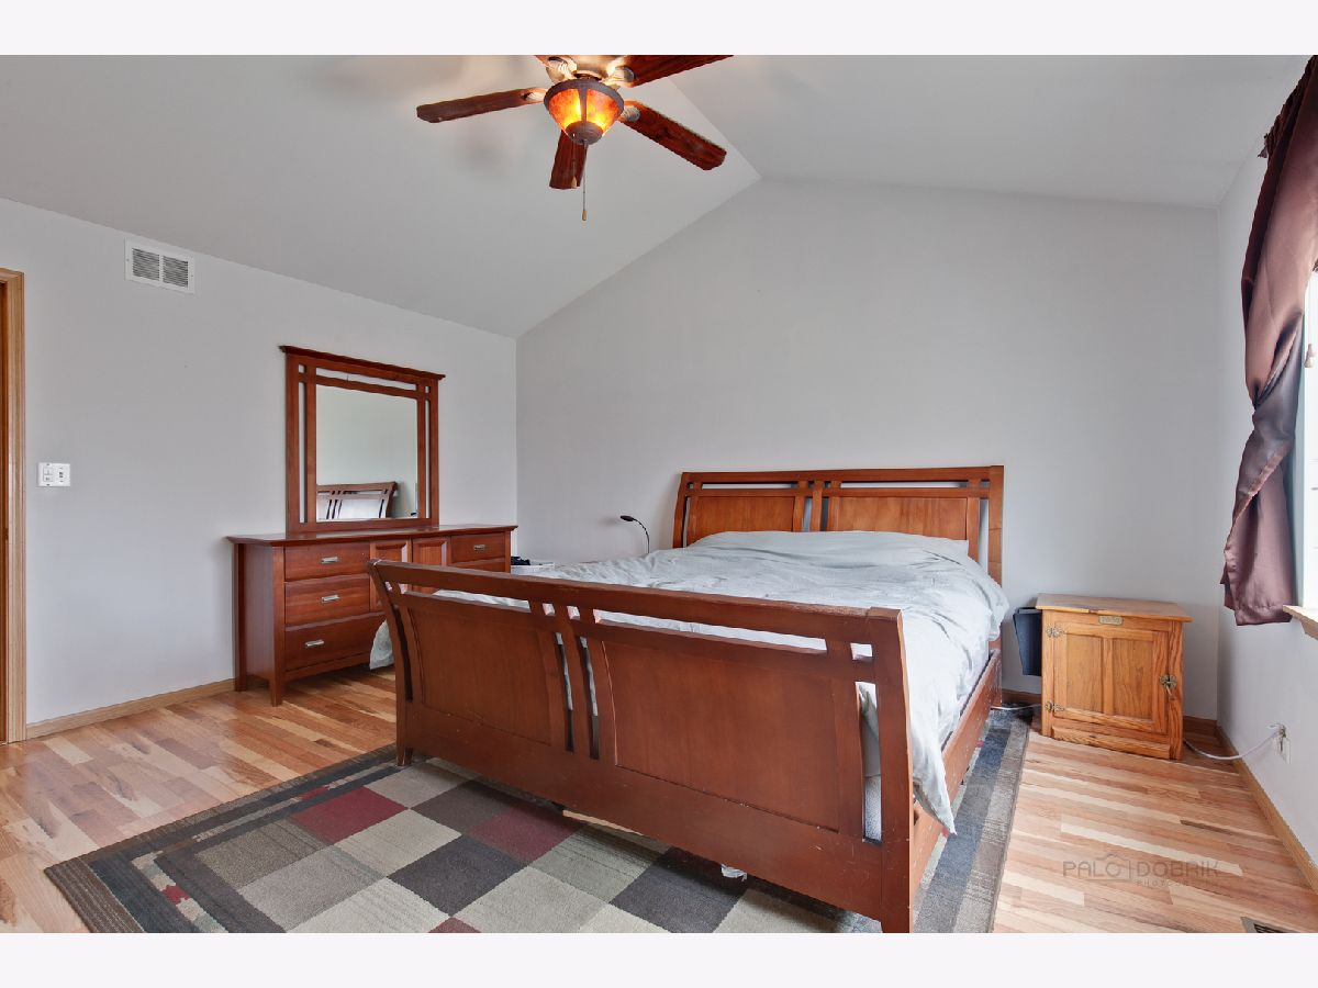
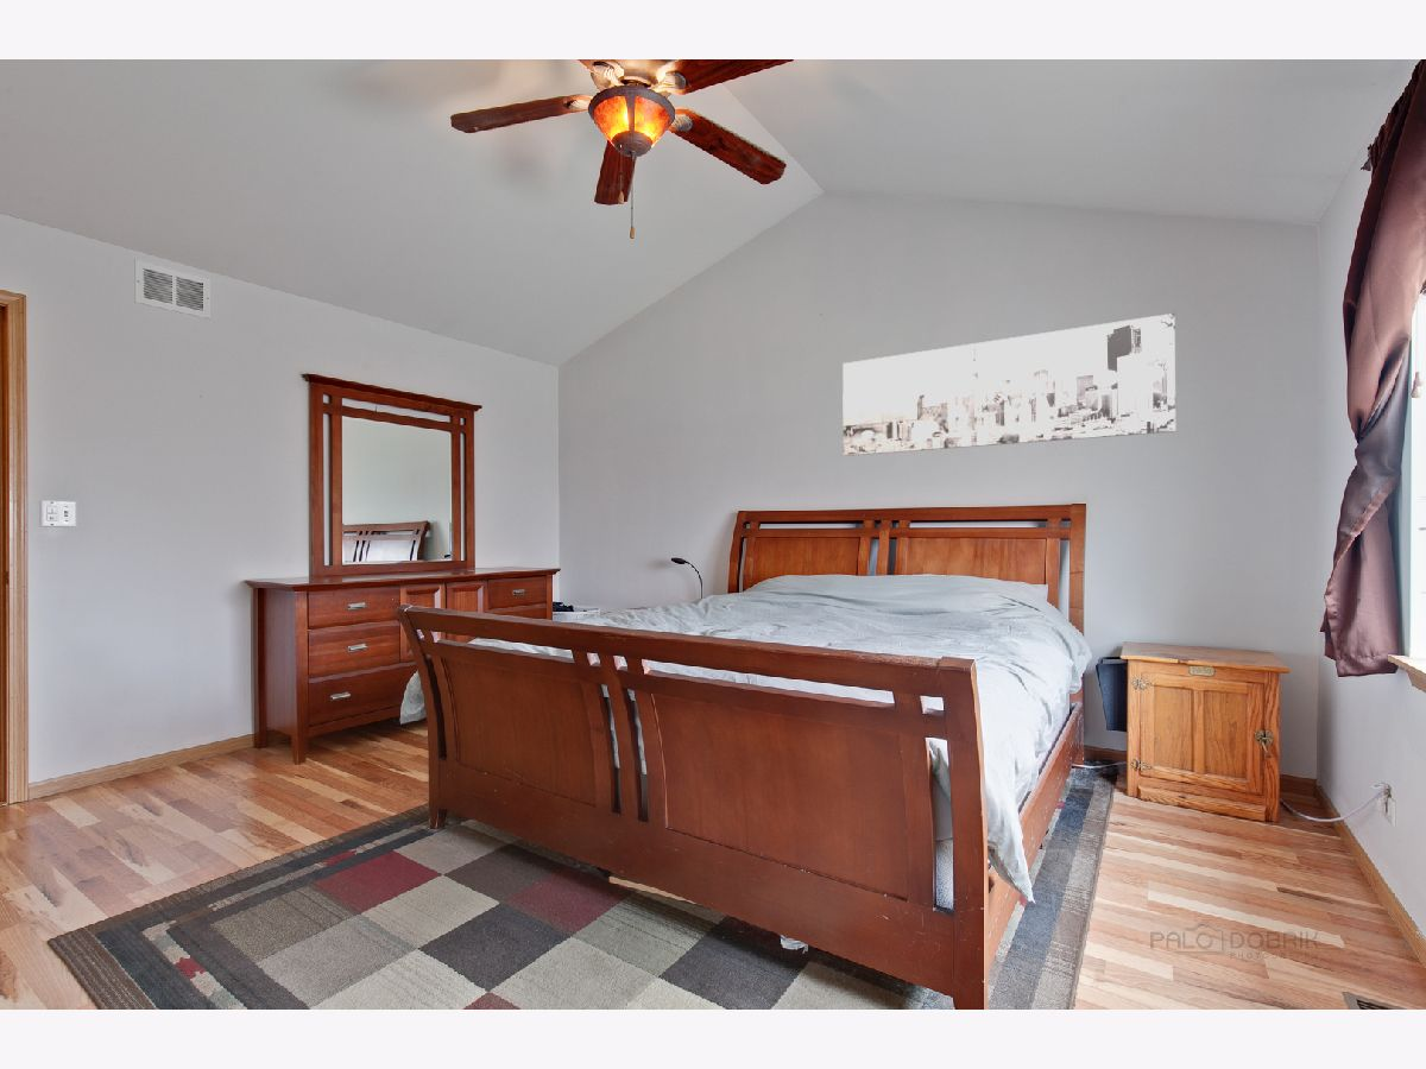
+ wall art [841,312,1176,457]
